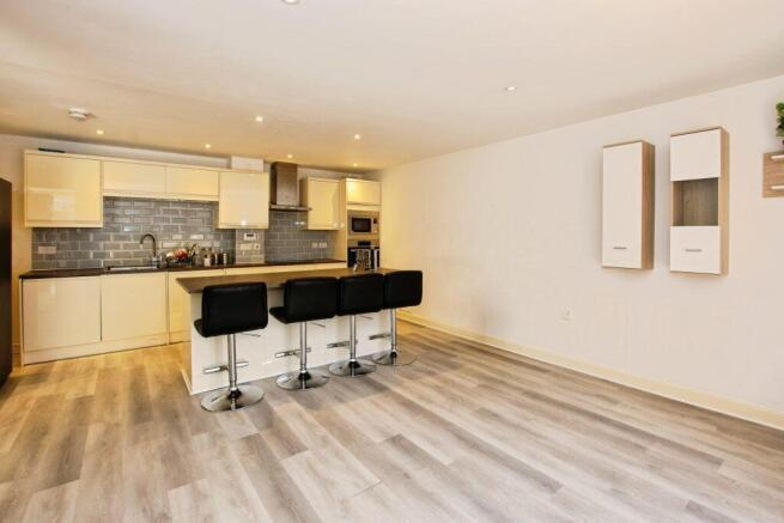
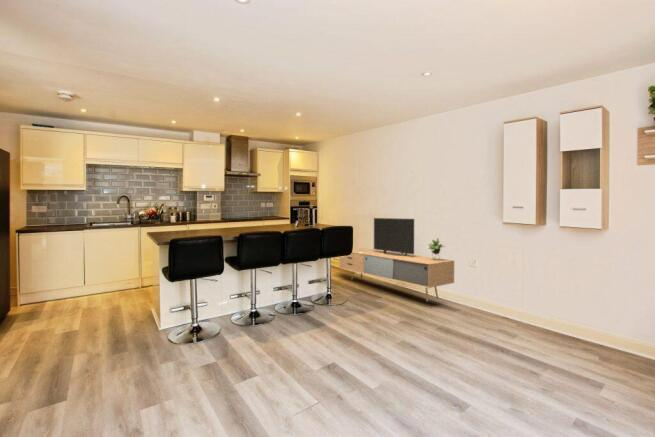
+ media console [338,217,455,302]
